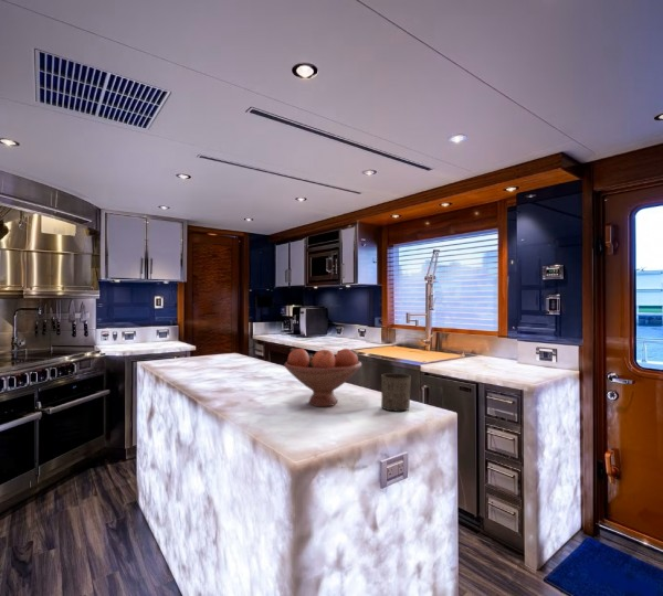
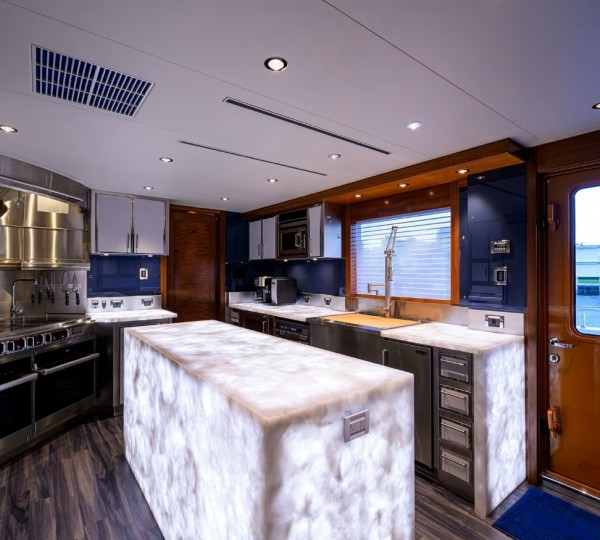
- fruit bowl [283,348,362,407]
- cup [380,372,412,412]
